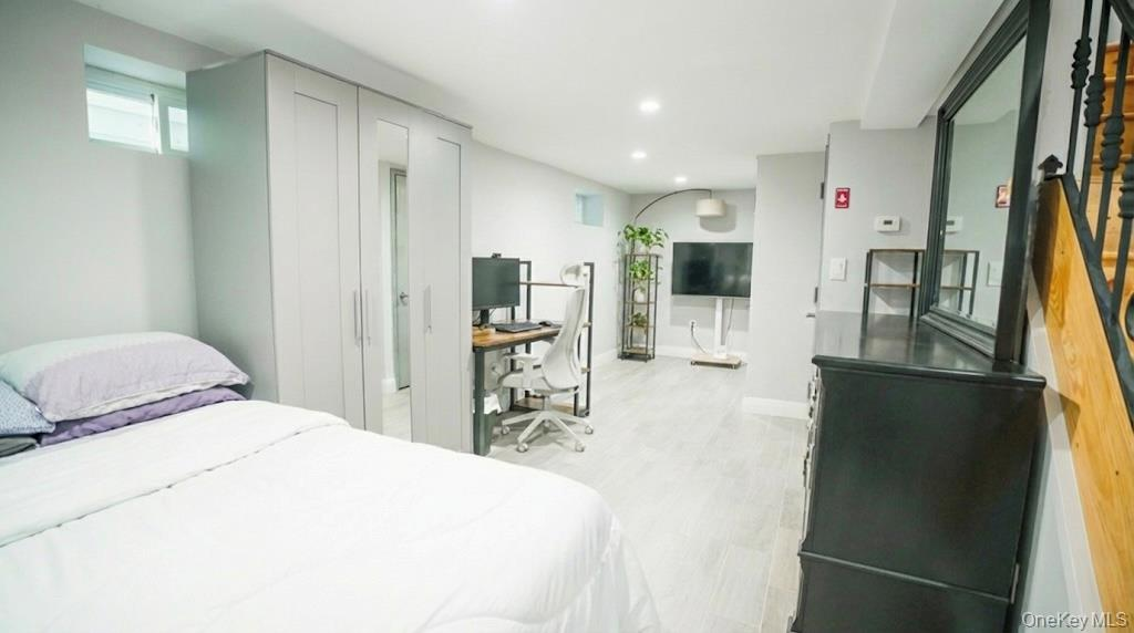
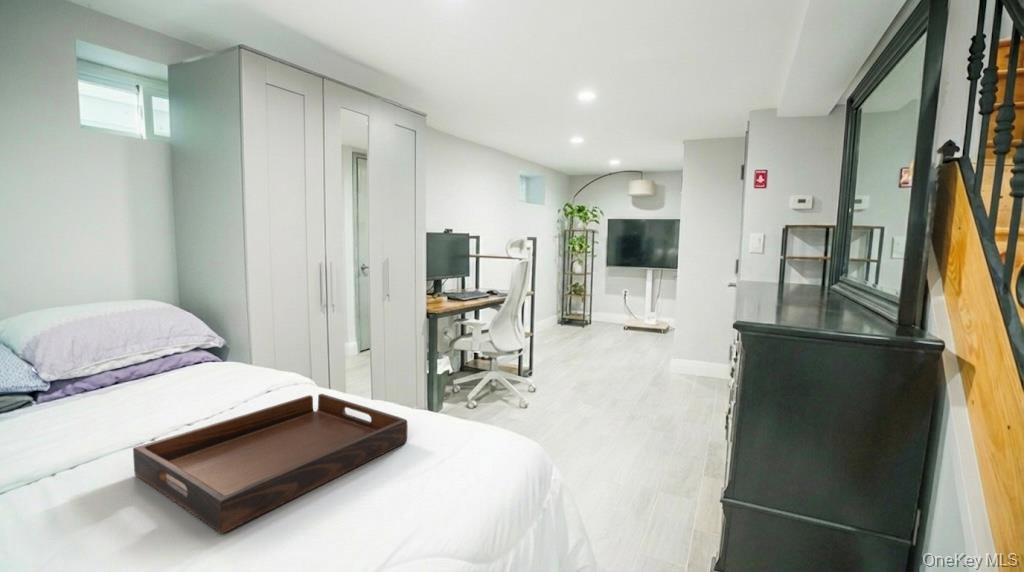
+ serving tray [132,393,409,535]
